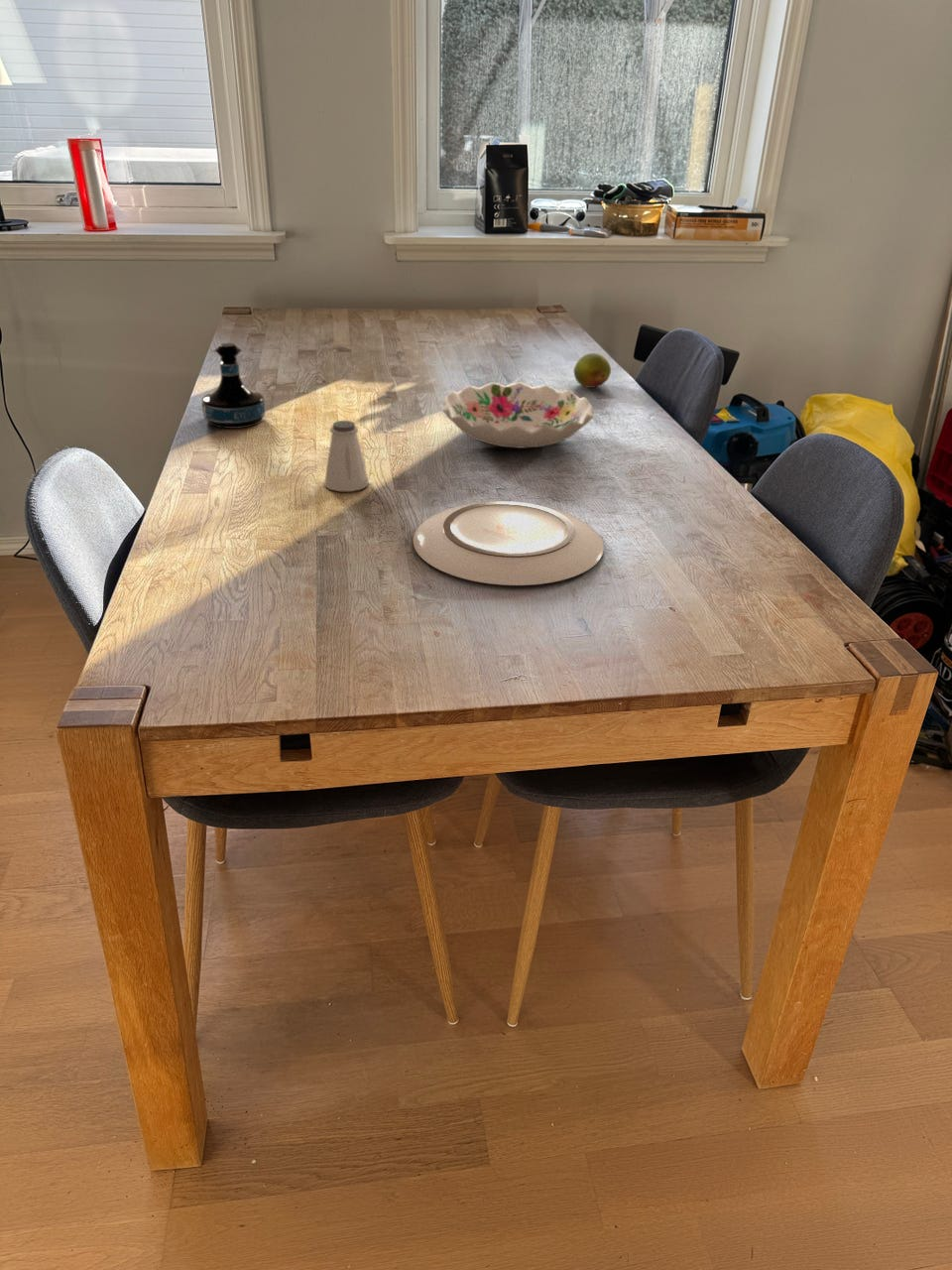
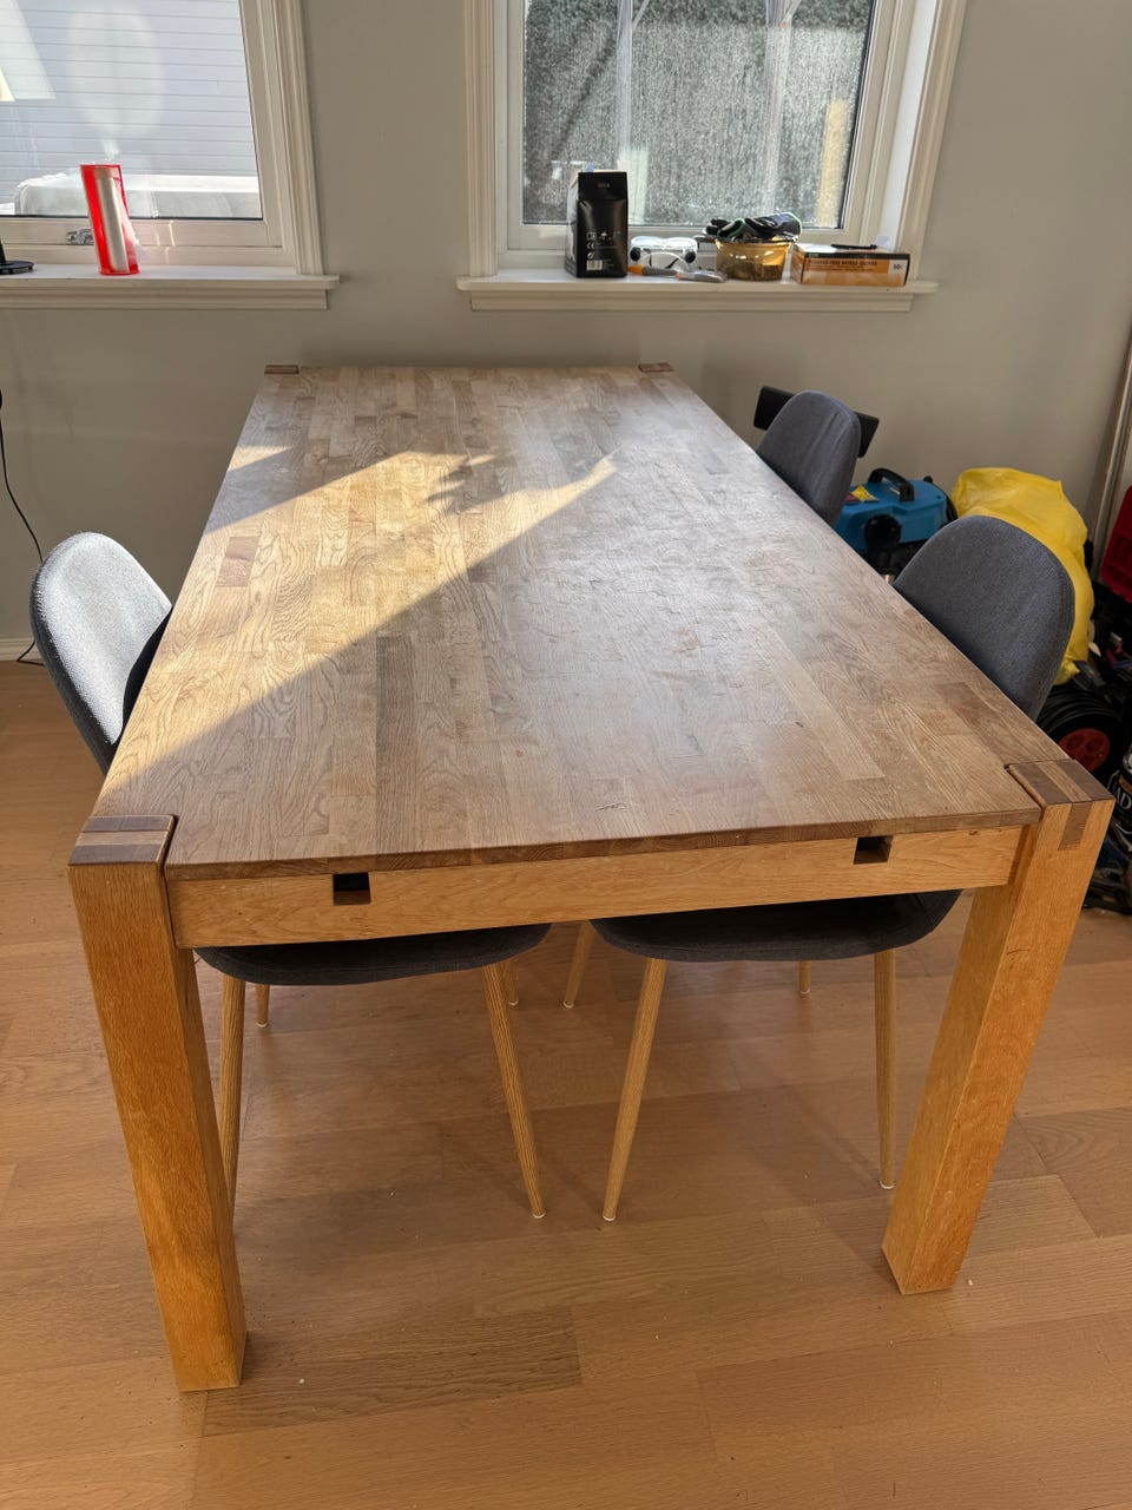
- saltshaker [323,420,369,492]
- fruit [573,352,612,389]
- decorative bowl [440,381,595,449]
- plate [413,500,605,586]
- tequila bottle [201,342,266,430]
